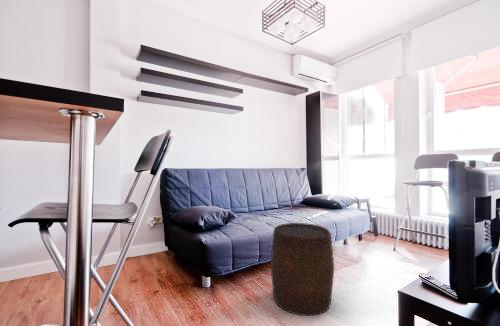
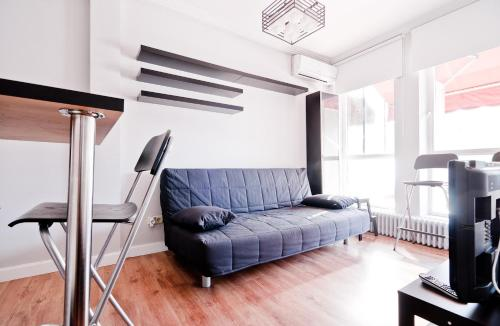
- stool [270,222,335,317]
